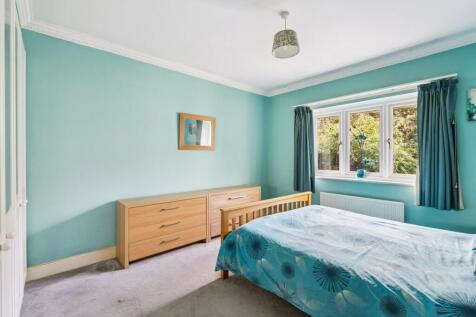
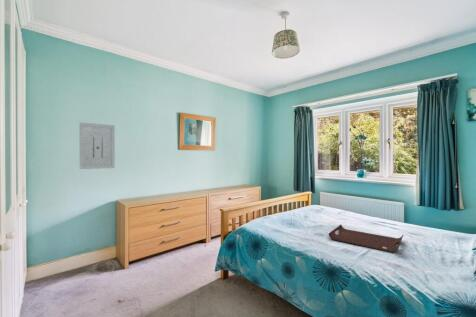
+ serving tray [328,224,404,253]
+ wall art [78,121,116,170]
